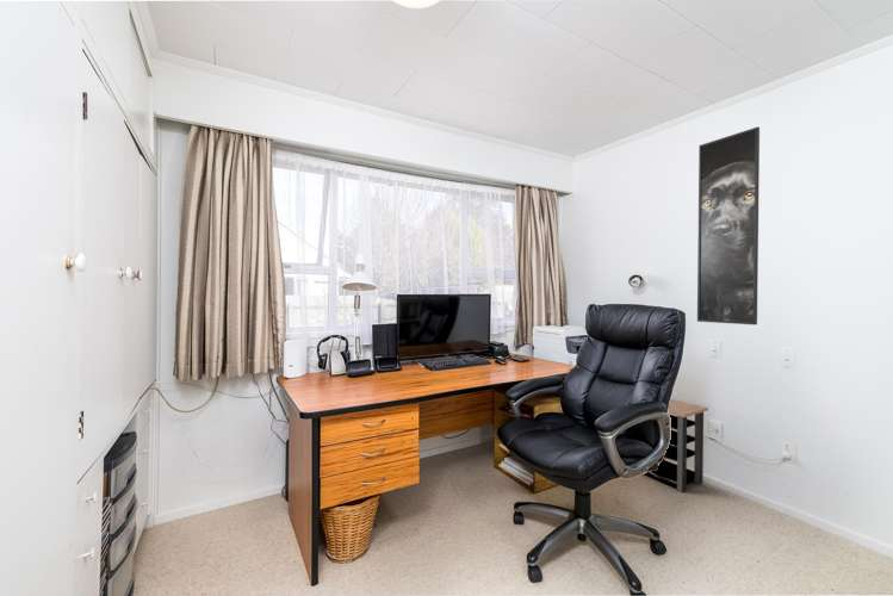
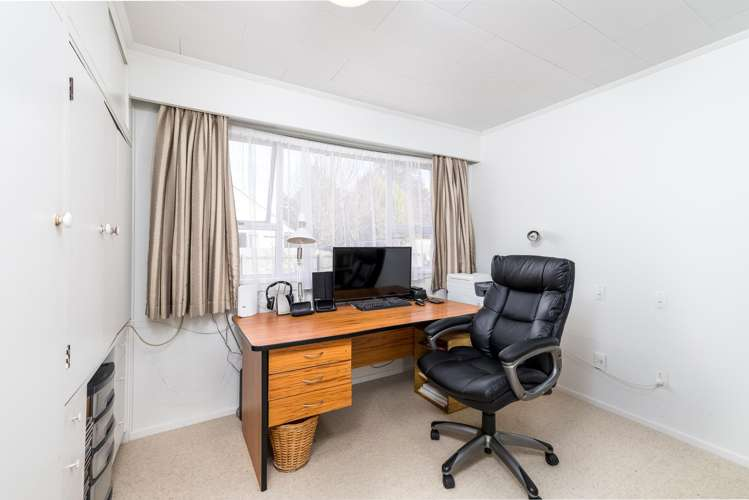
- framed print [696,125,761,325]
- side table [641,398,709,493]
